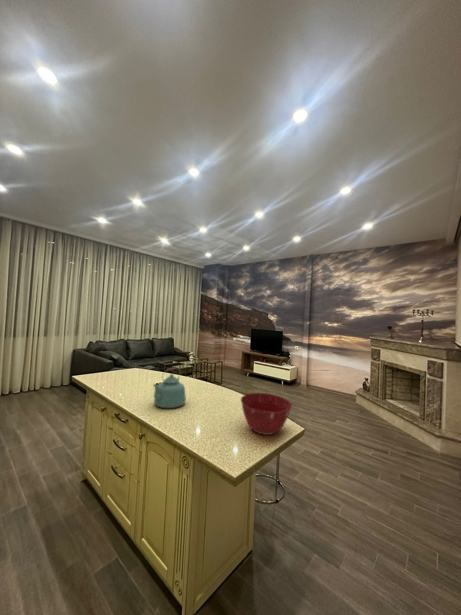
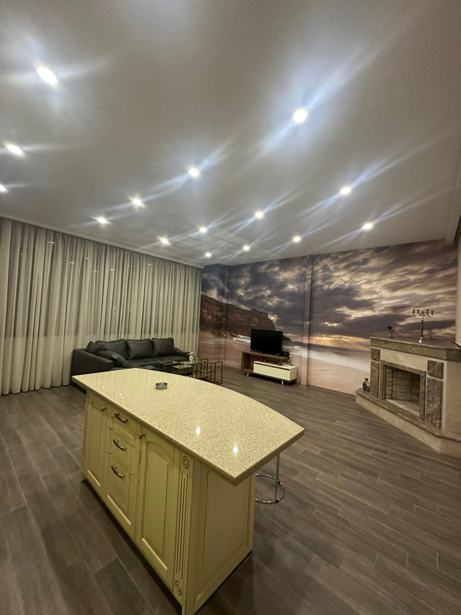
- kettle [152,366,187,409]
- mixing bowl [240,392,293,436]
